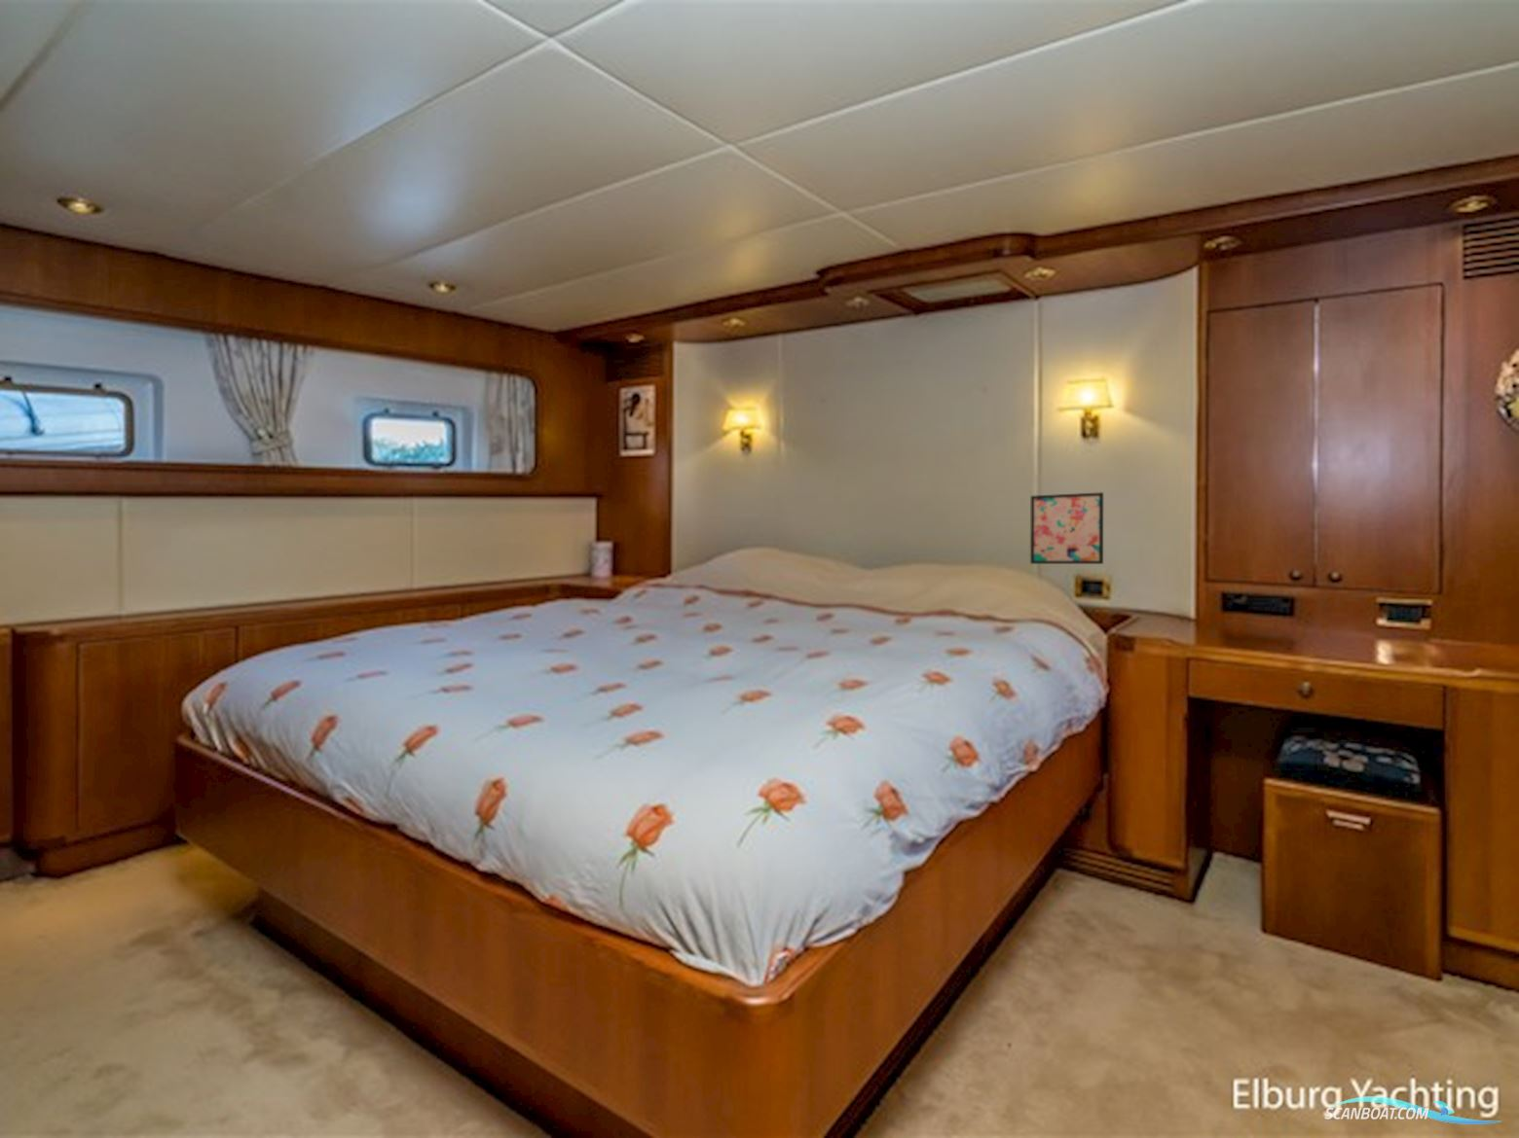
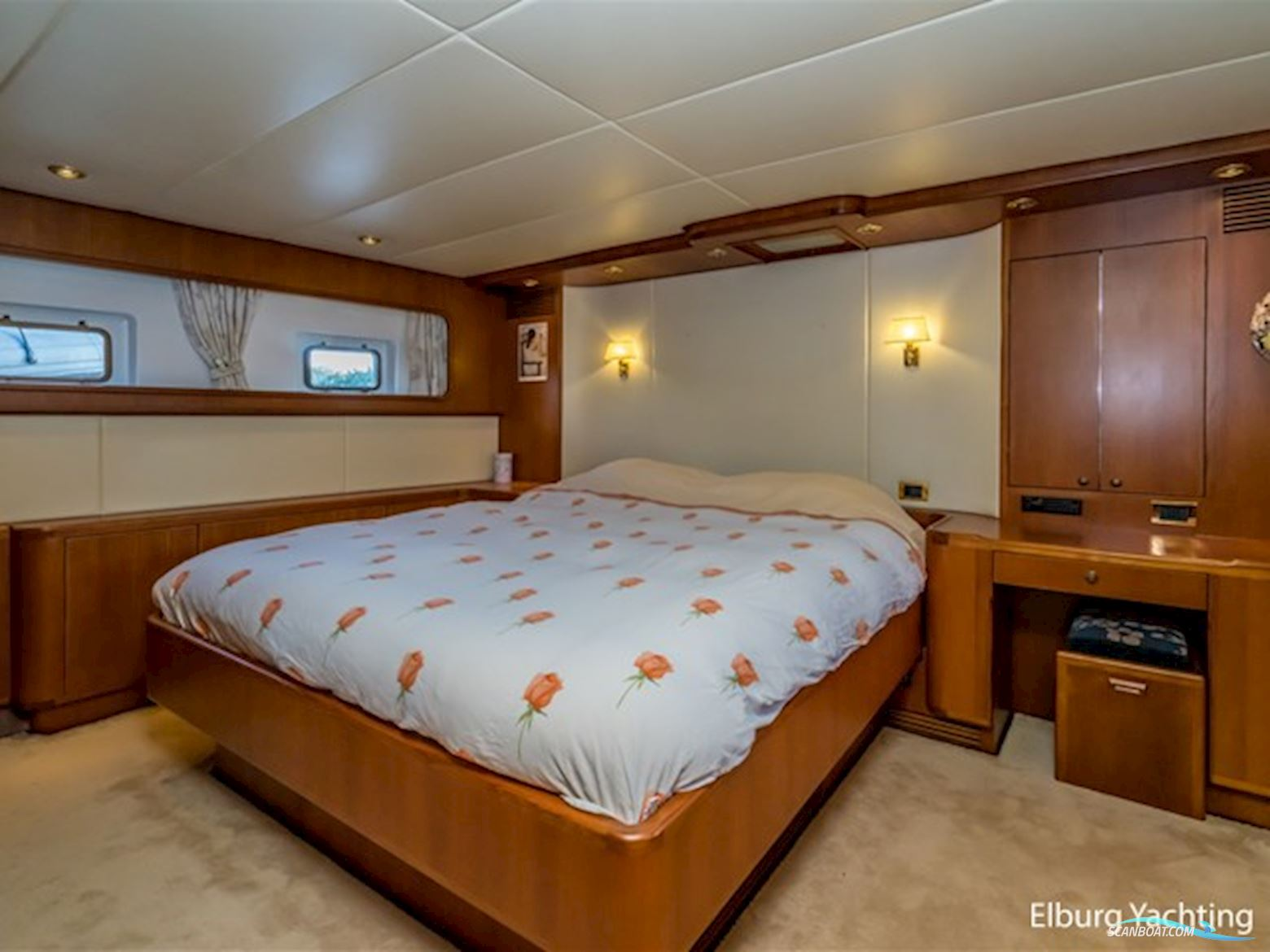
- wall art [1030,491,1104,565]
